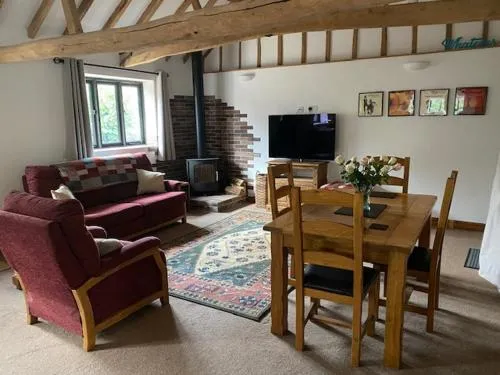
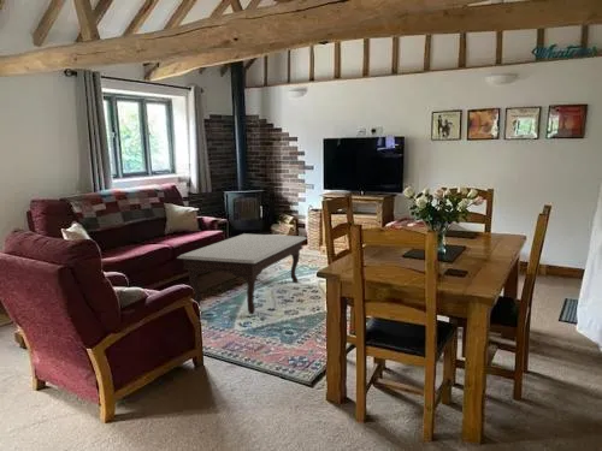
+ coffee table [176,232,308,315]
